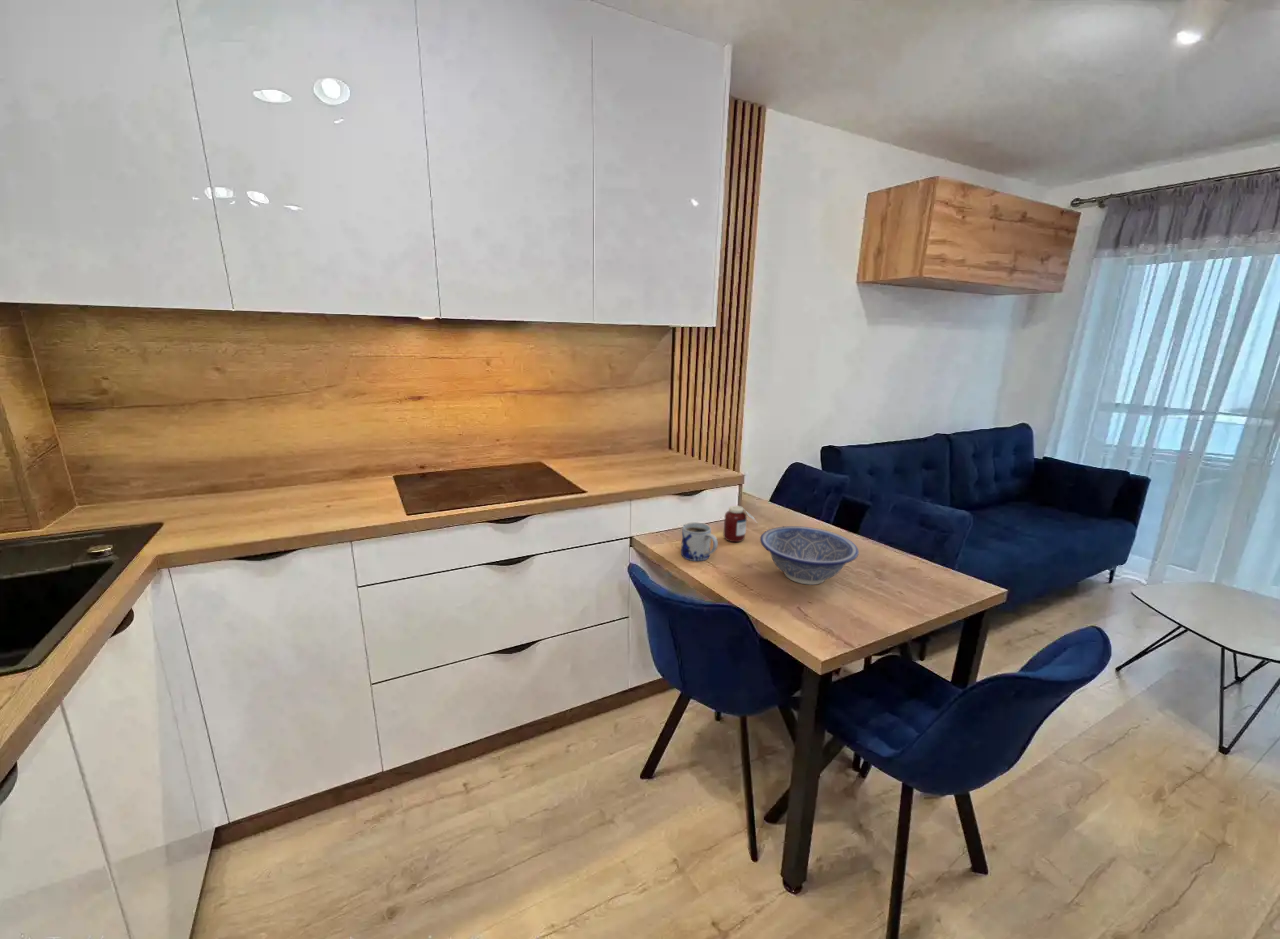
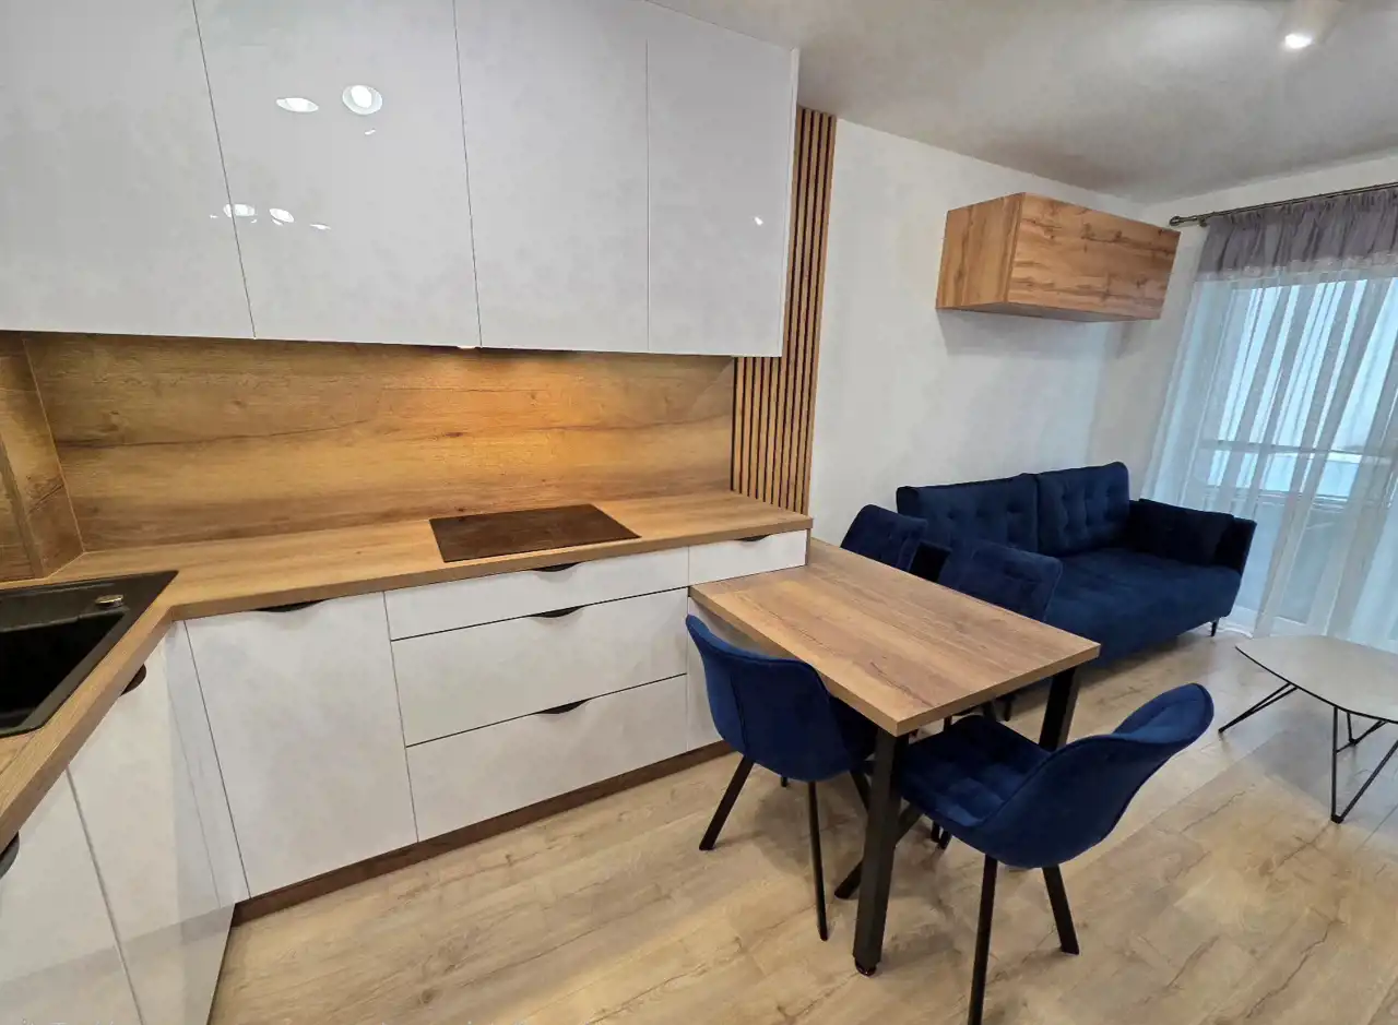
- jar [722,505,758,543]
- decorative bowl [759,525,860,586]
- mug [680,521,719,562]
